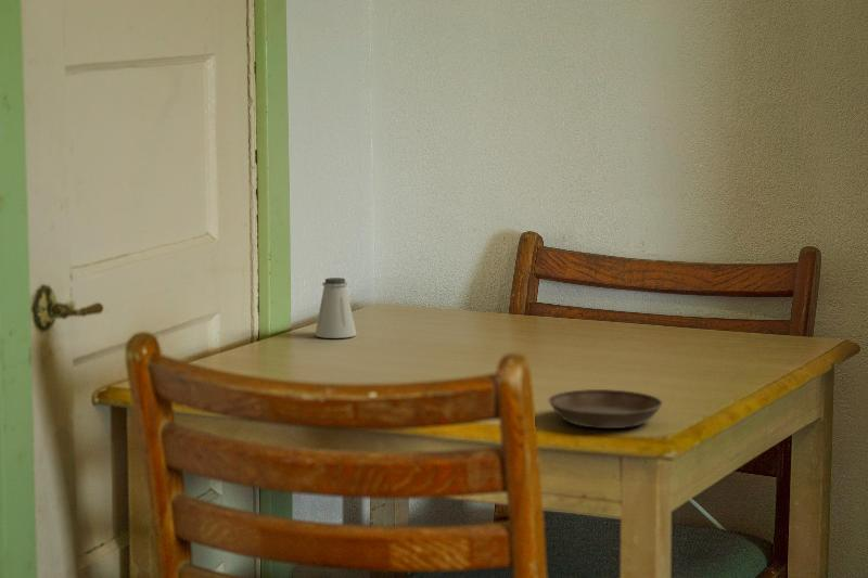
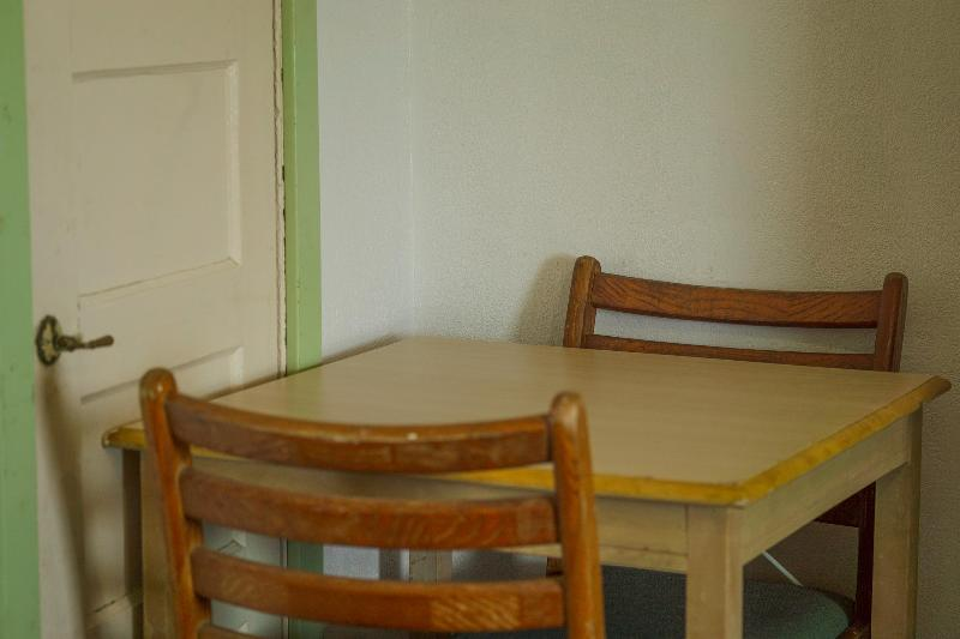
- saltshaker [314,277,357,339]
- saucer [548,388,664,429]
